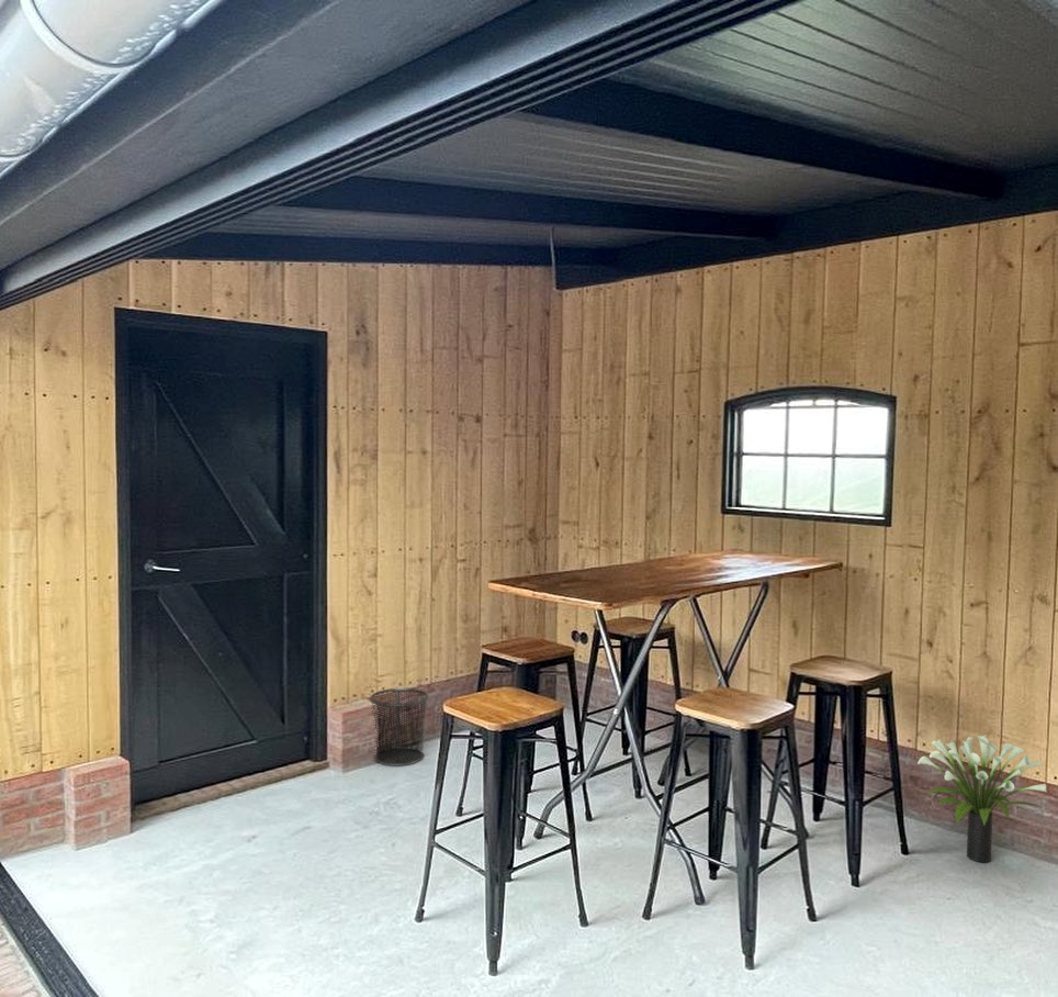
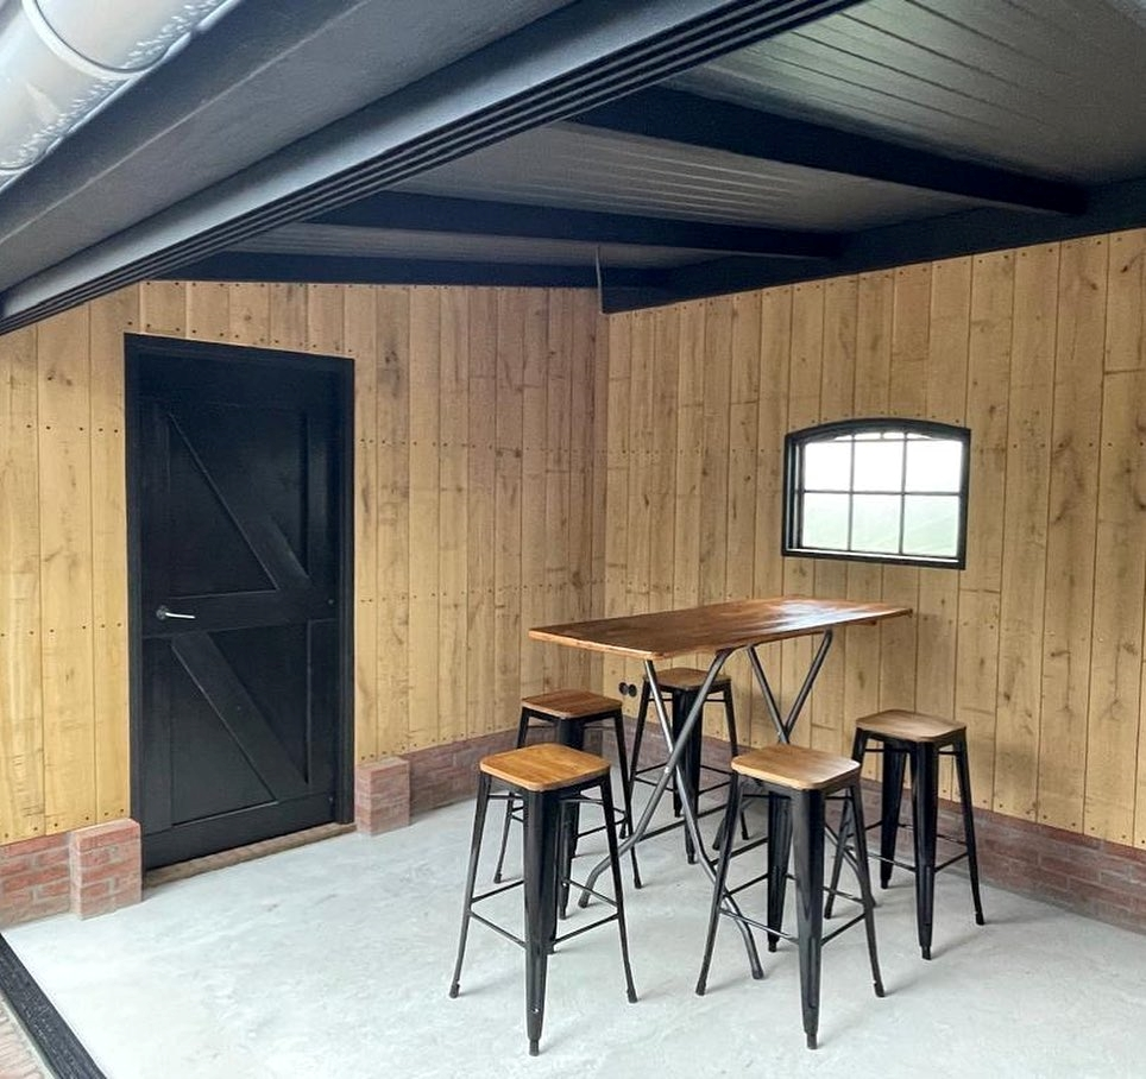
- waste bin [369,687,430,768]
- potted plant [916,733,1048,864]
